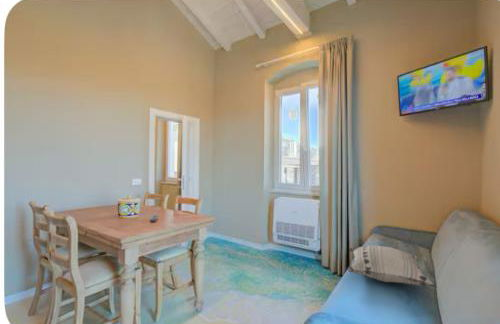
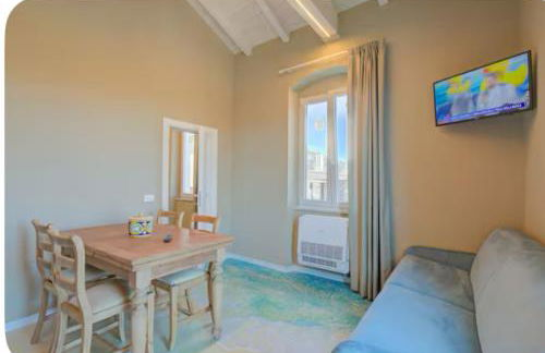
- decorative pillow [346,244,435,287]
